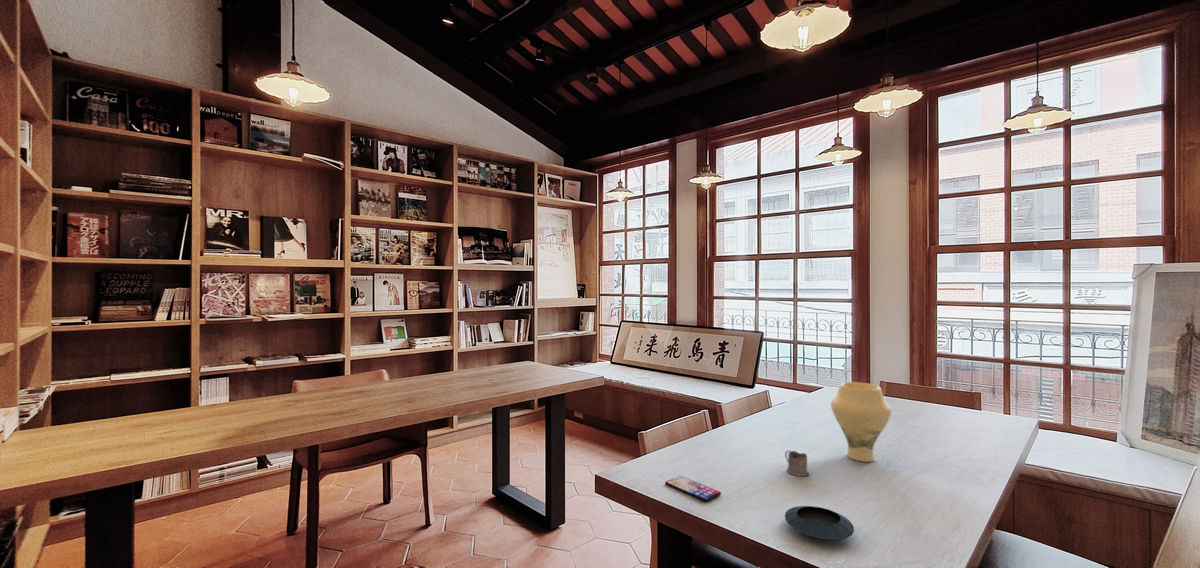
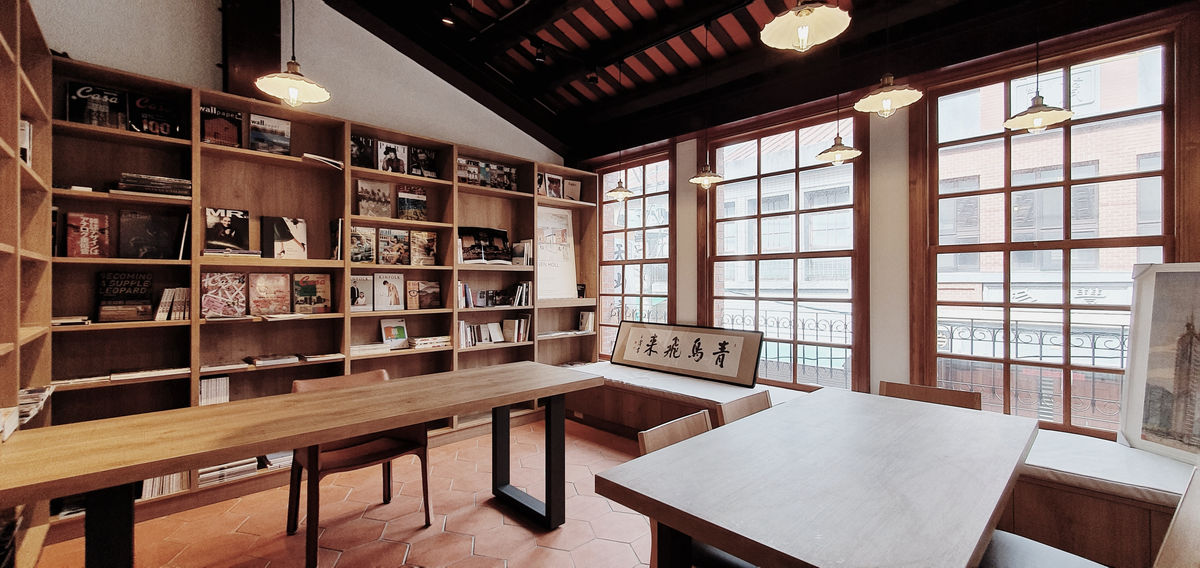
- saucer [784,505,855,541]
- vase [830,381,892,463]
- tea glass holder [784,449,810,477]
- smartphone [664,475,722,502]
